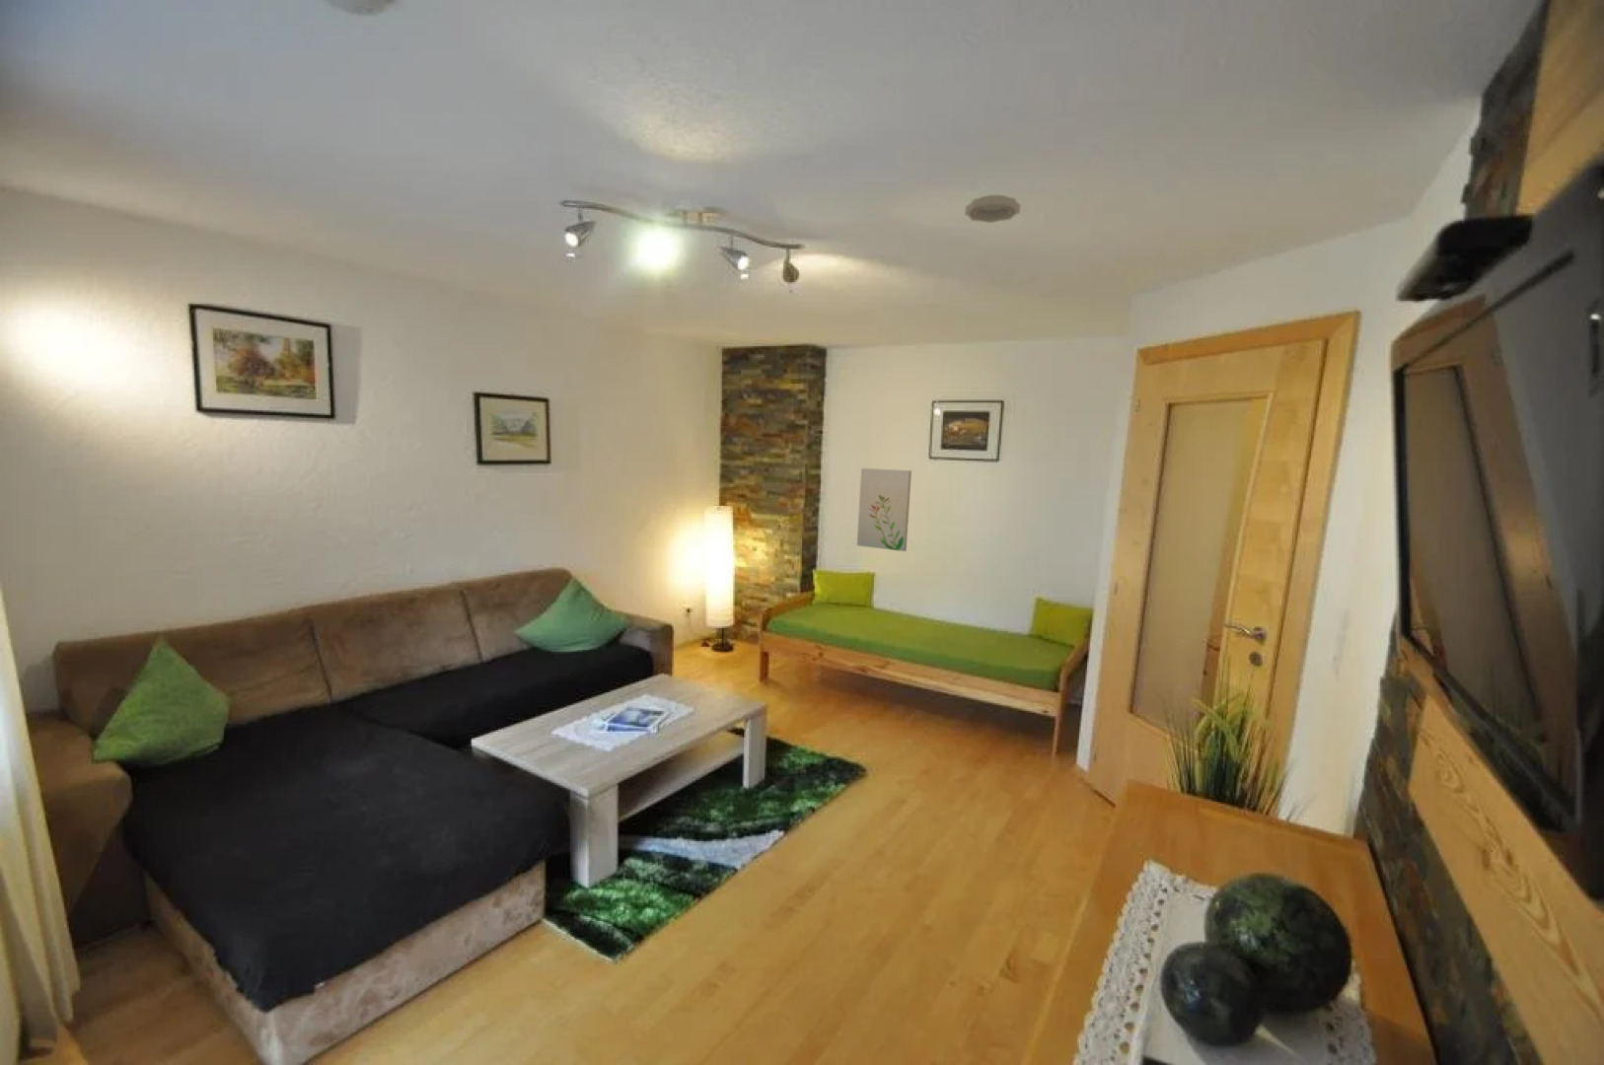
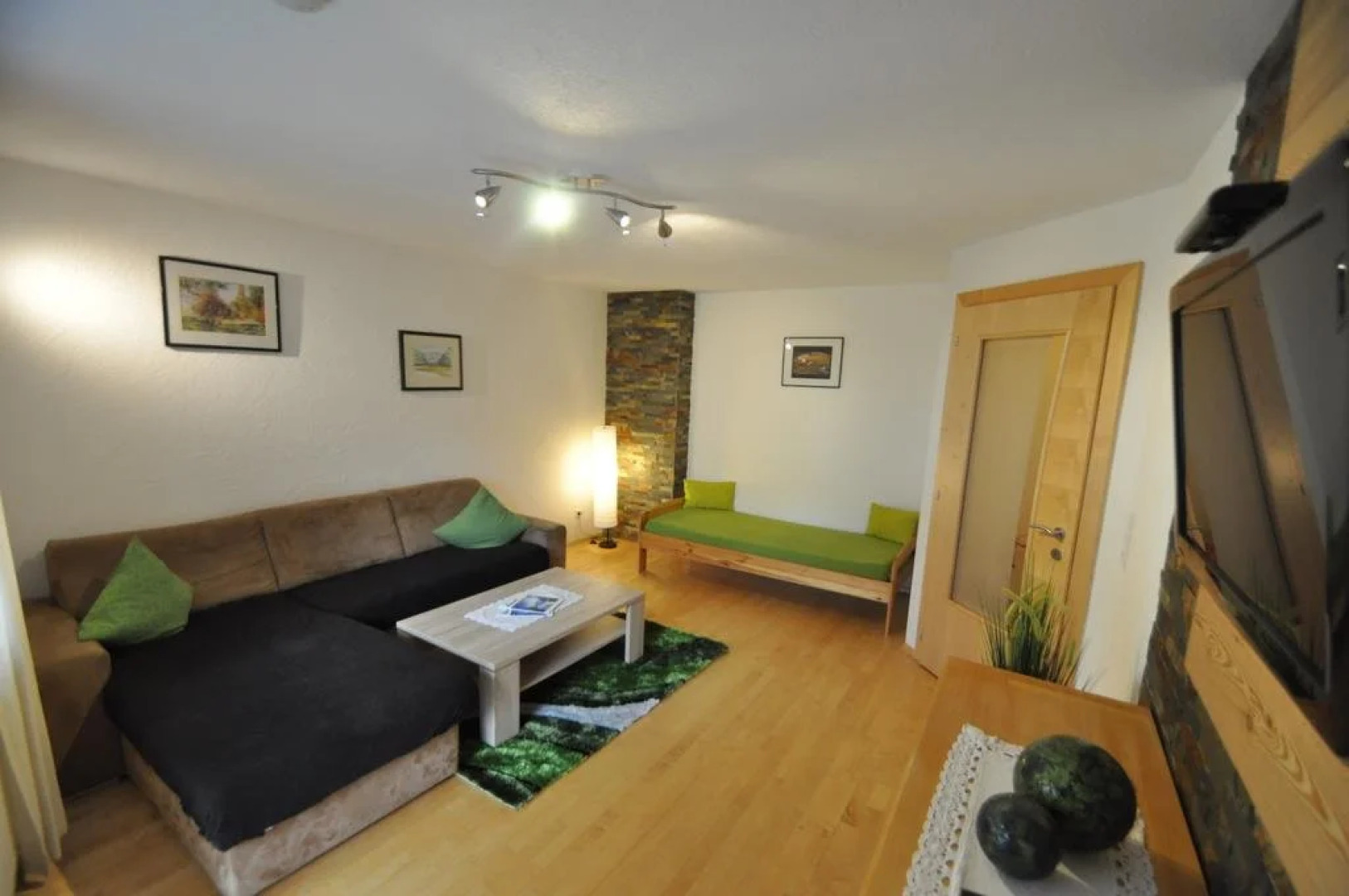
- smoke detector [964,194,1021,223]
- wall art [856,467,912,553]
